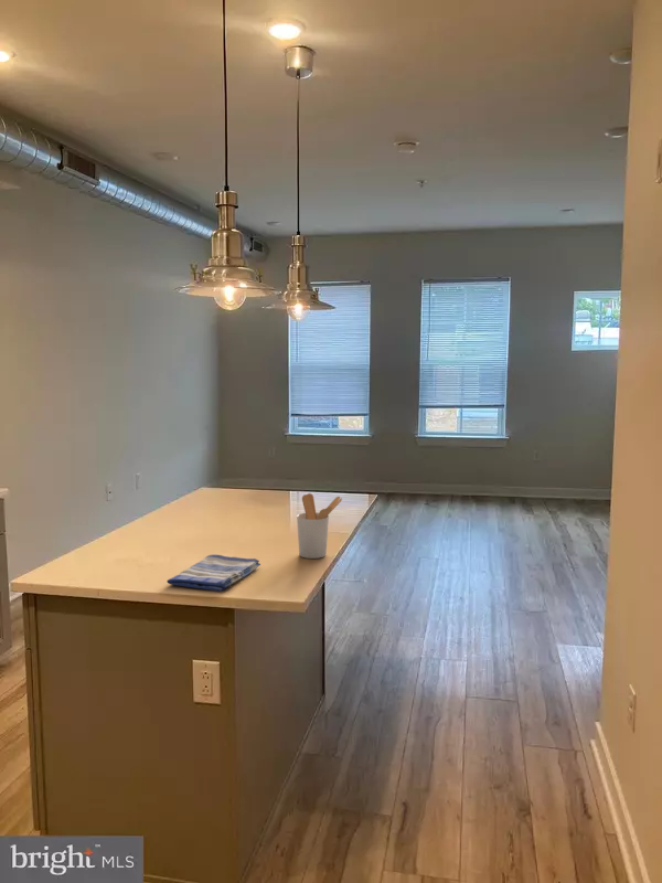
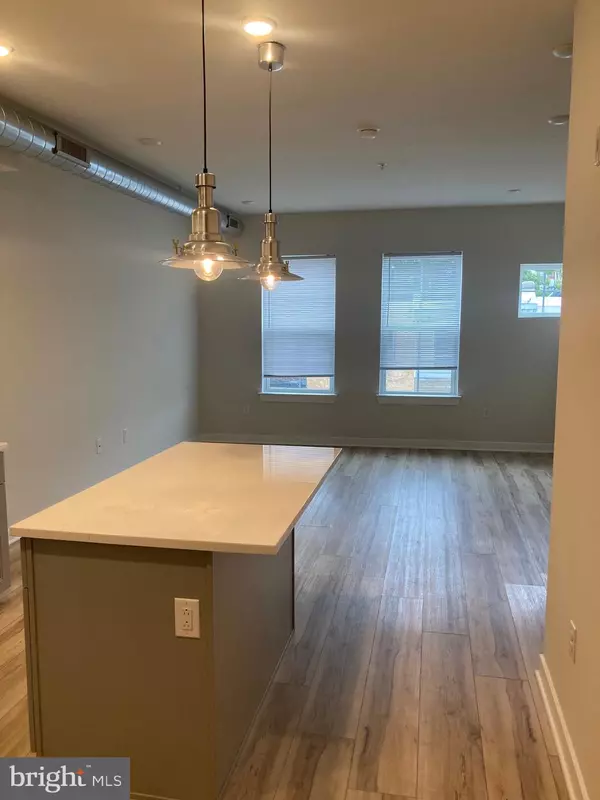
- dish towel [166,553,261,593]
- utensil holder [296,492,343,560]
